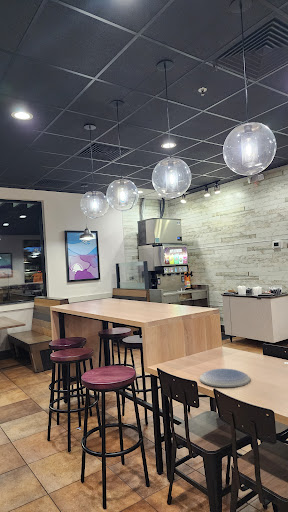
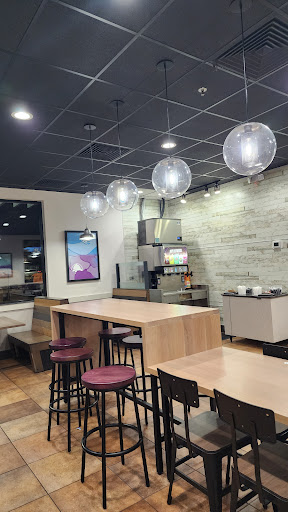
- plate [199,368,251,388]
